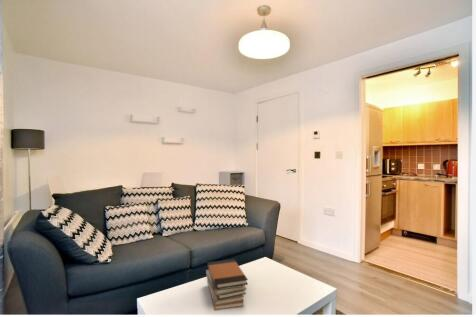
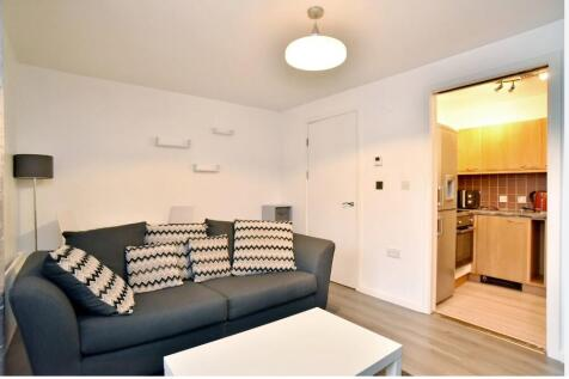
- book stack [205,258,249,311]
